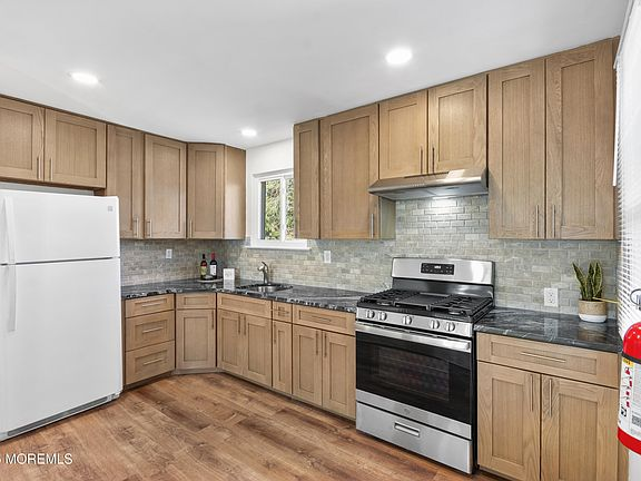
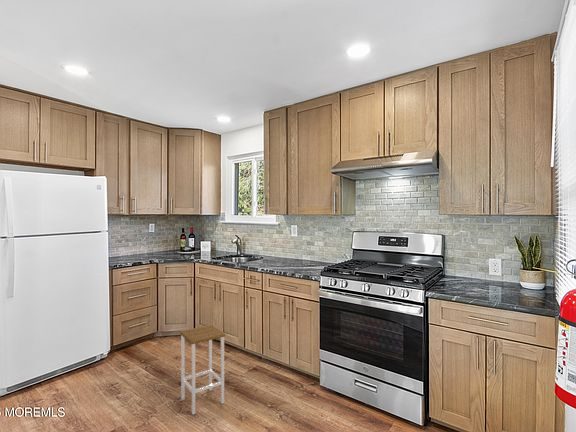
+ step stool [179,324,226,415]
